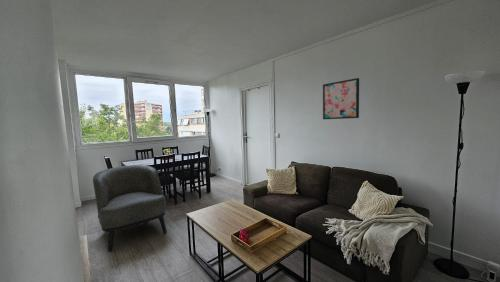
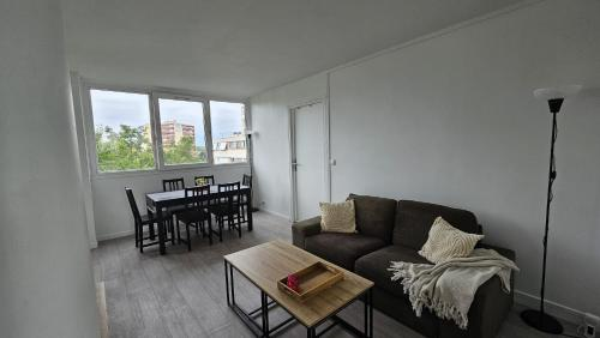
- armchair [92,164,168,253]
- wall art [322,77,360,120]
